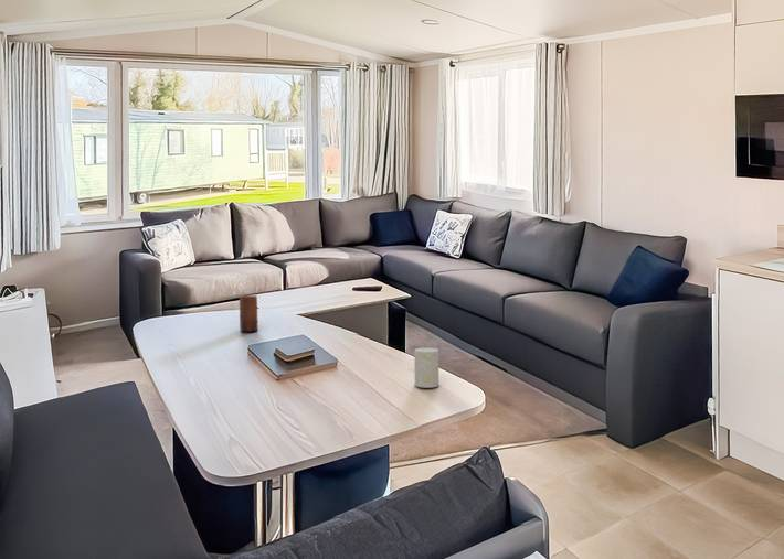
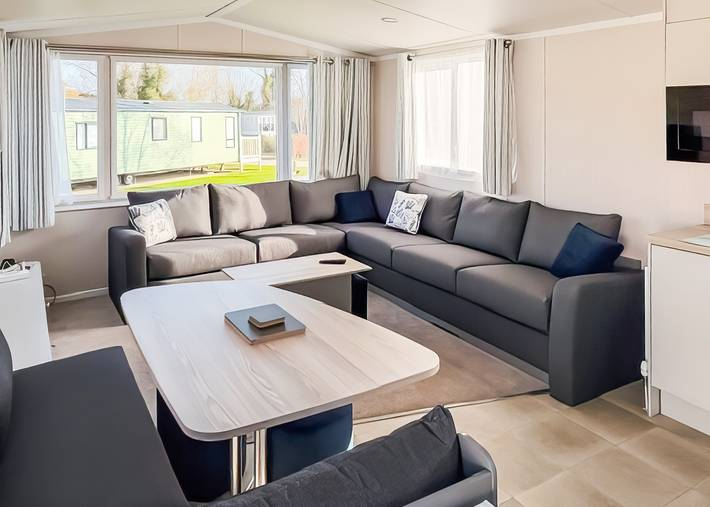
- cup [413,346,439,389]
- candle [239,294,259,332]
